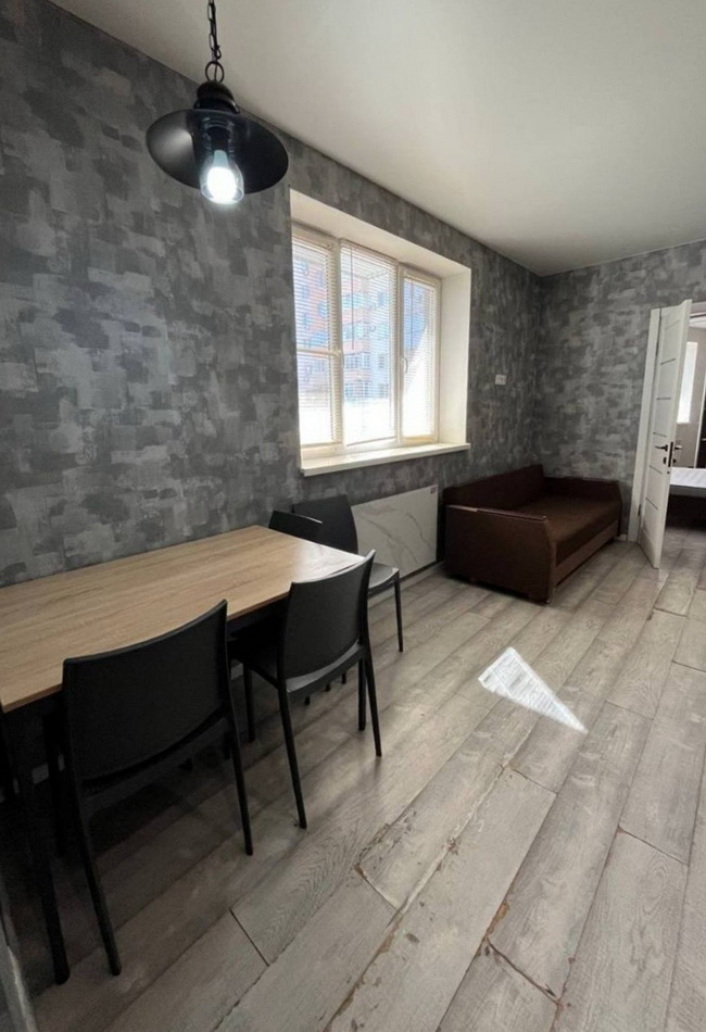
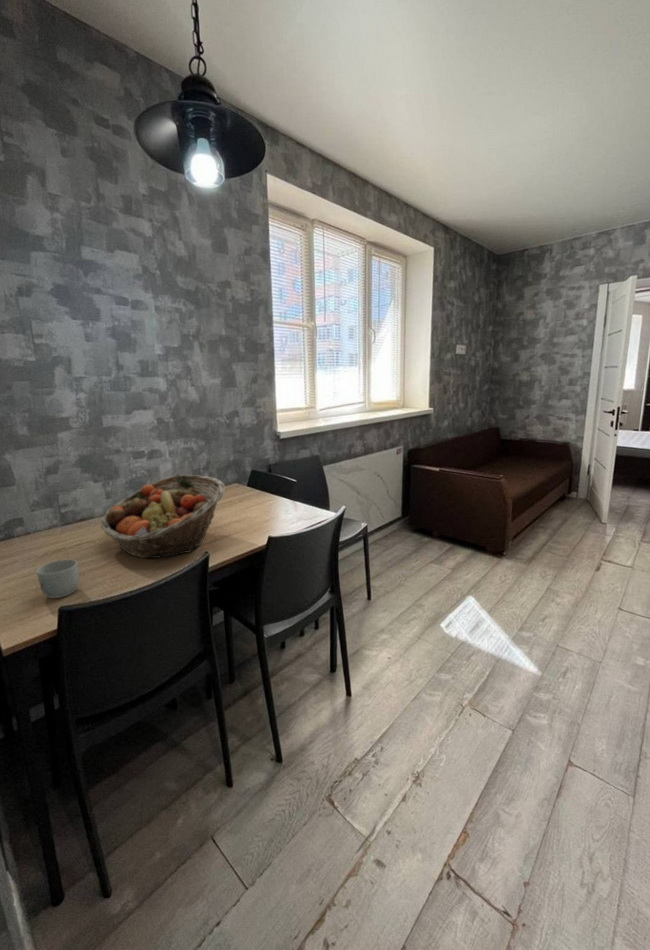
+ mug [36,558,80,599]
+ fruit basket [100,474,226,559]
